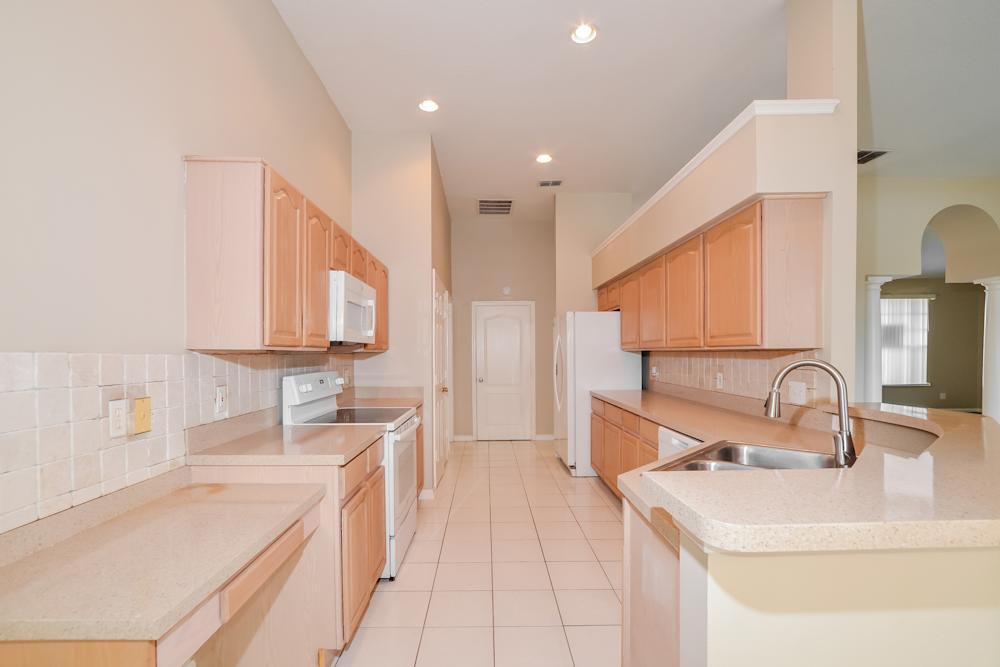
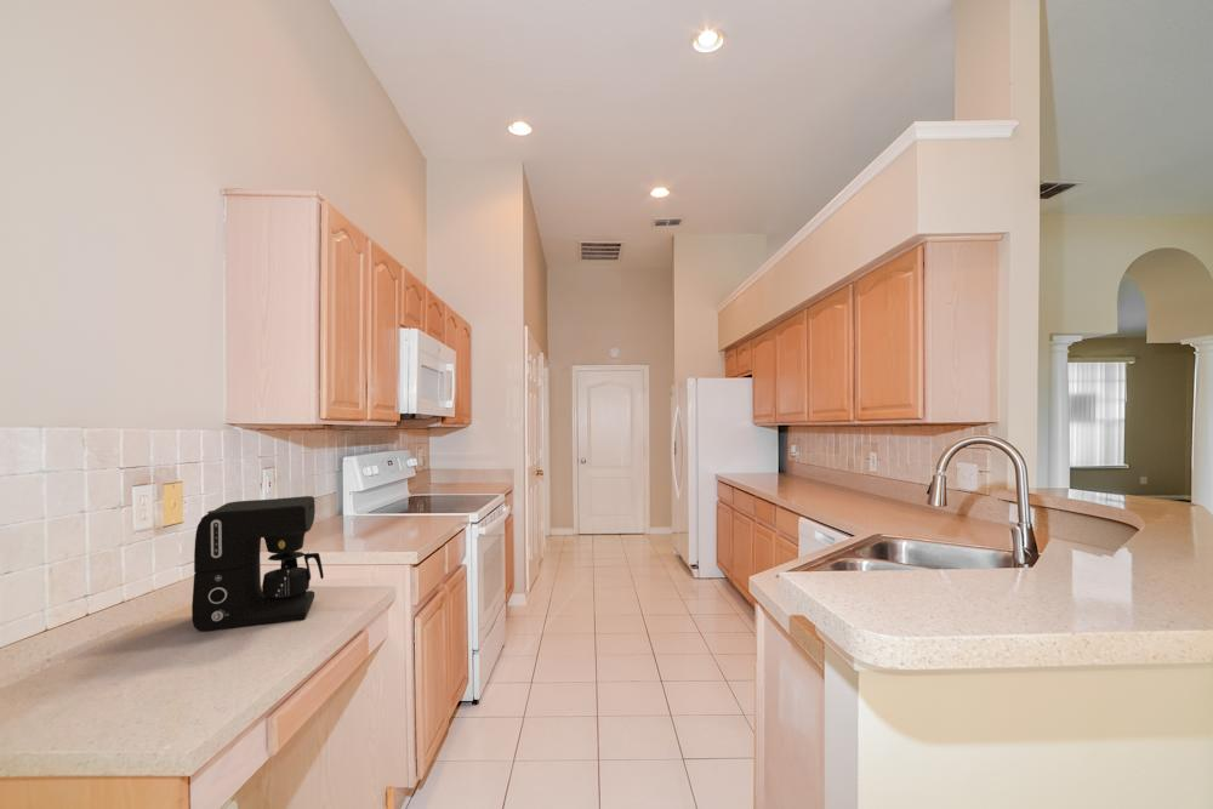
+ coffee maker [190,495,325,633]
